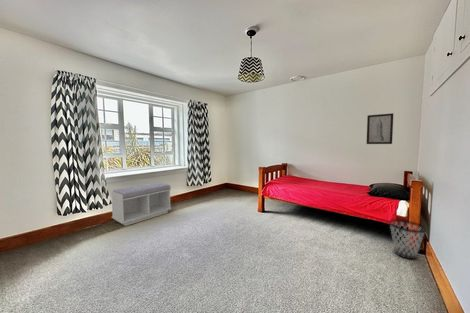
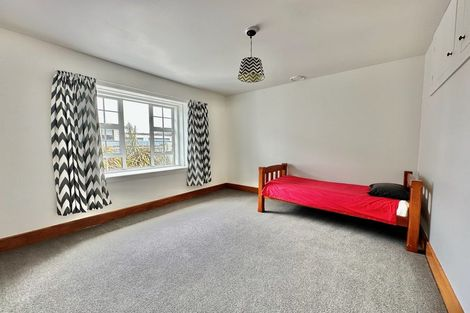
- wall art [366,112,394,145]
- bench [110,182,172,227]
- wastebasket [388,218,427,260]
